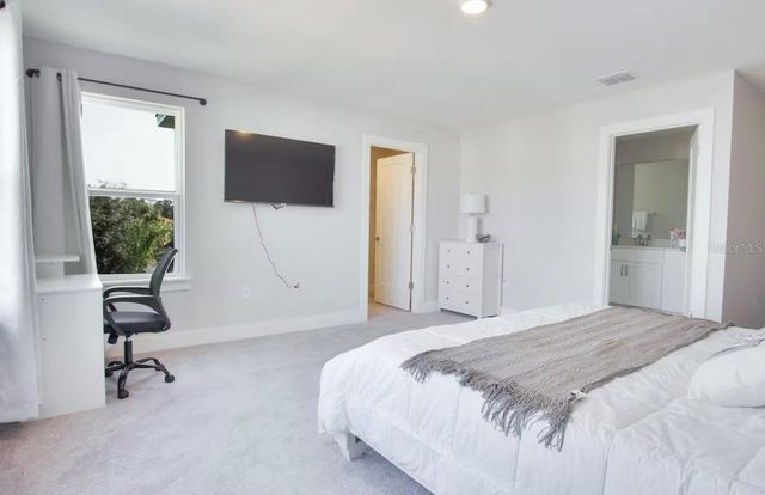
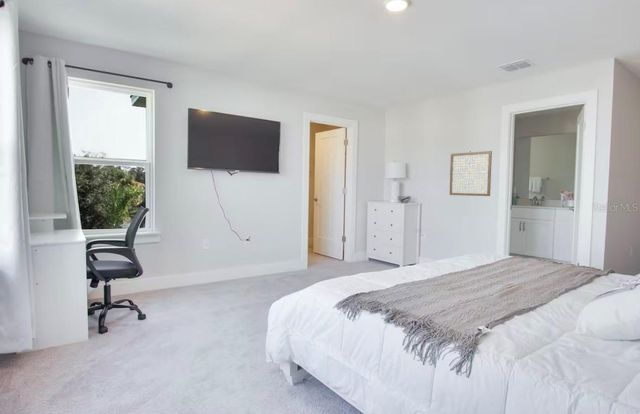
+ wall art [449,150,493,197]
